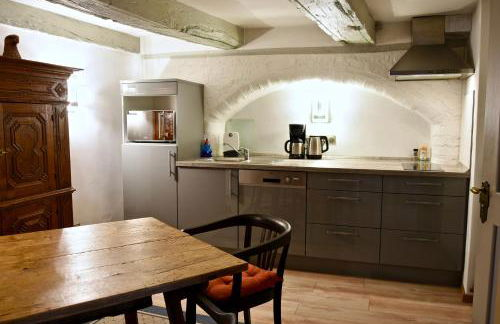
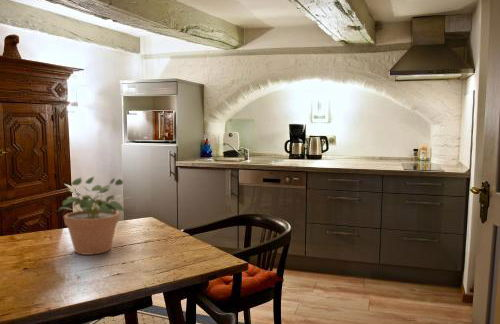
+ potted plant [55,175,131,256]
